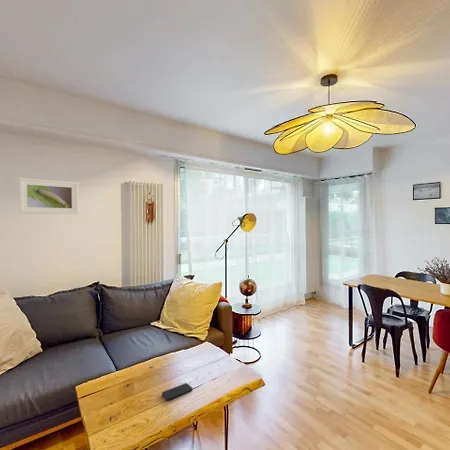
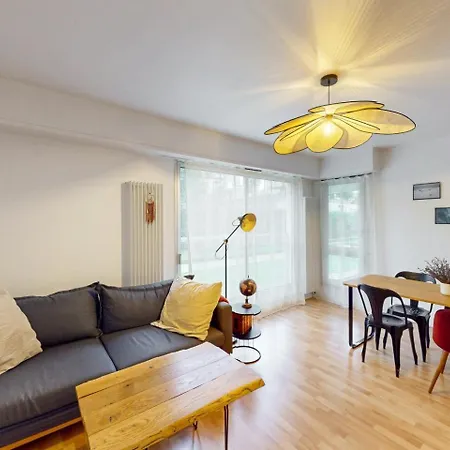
- smartphone [161,382,194,401]
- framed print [18,176,80,215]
